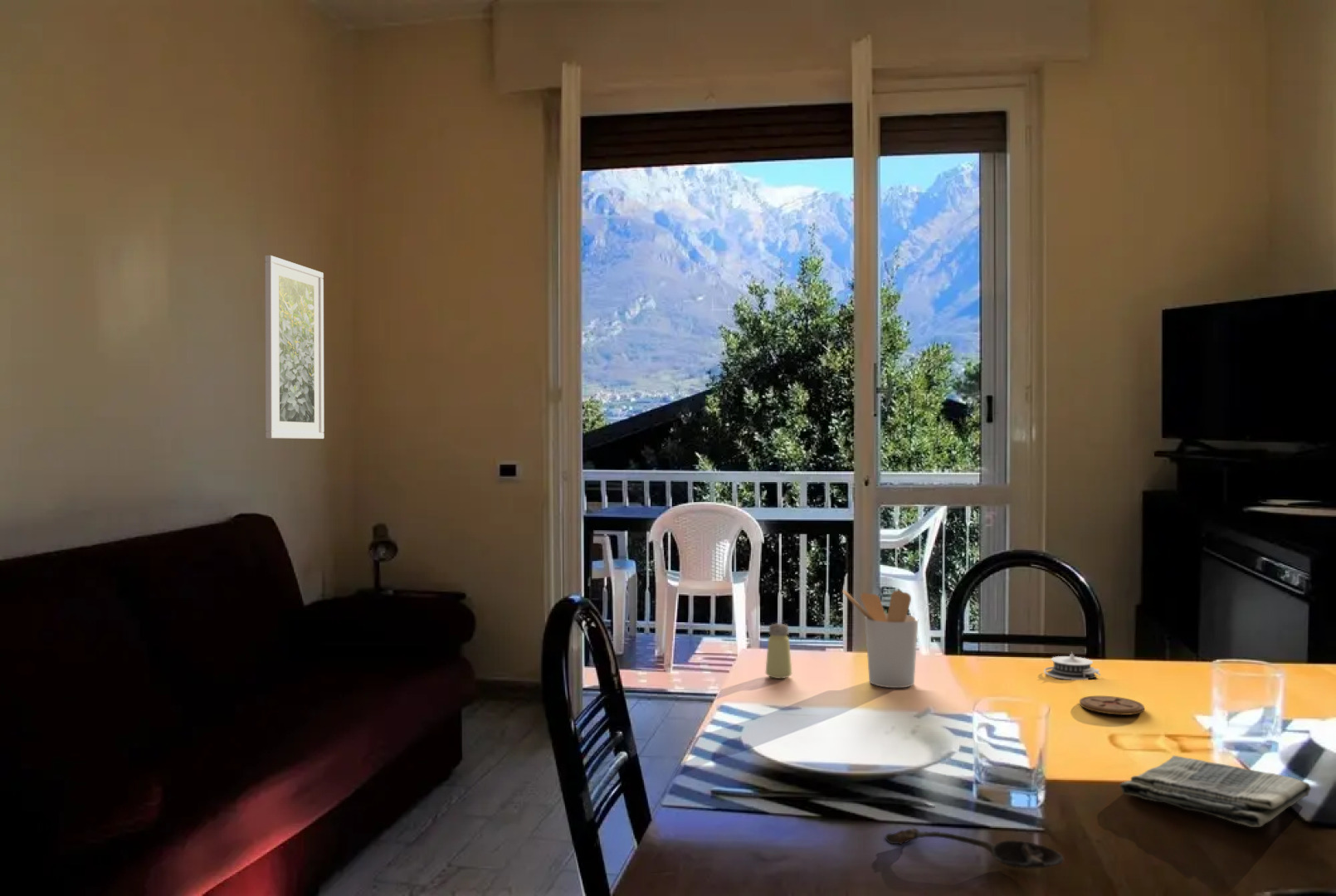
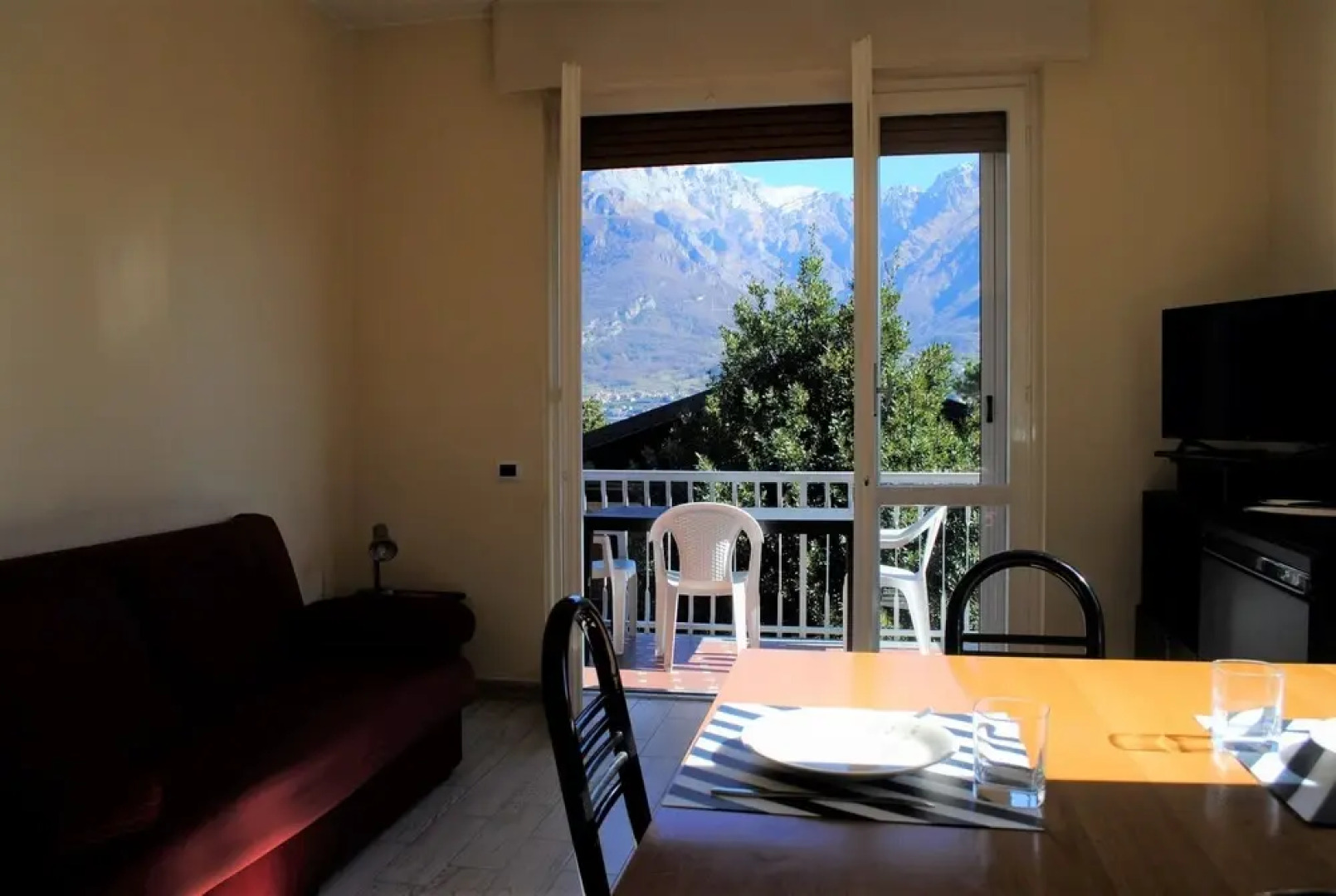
- dish towel [1119,755,1312,828]
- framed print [264,255,324,440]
- coaster [1079,695,1145,716]
- saltshaker [765,623,792,679]
- utensil holder [841,589,919,689]
- architectural model [1043,652,1101,681]
- spoon [885,827,1064,869]
